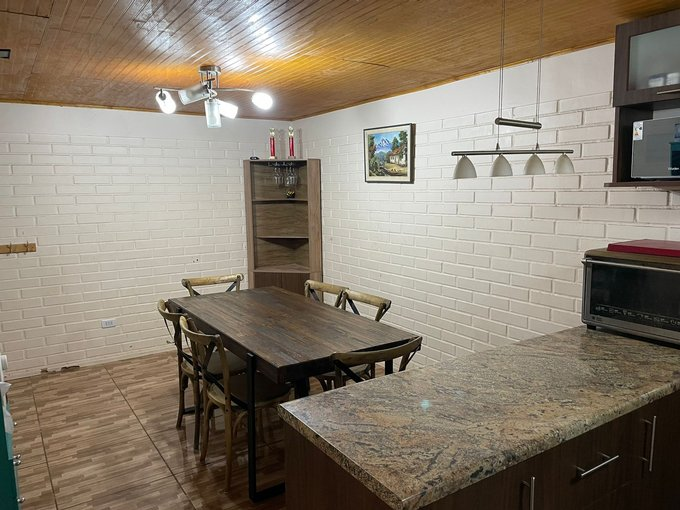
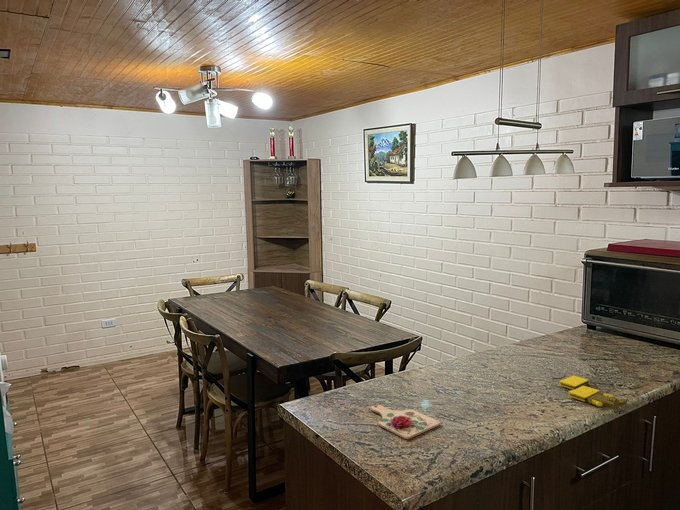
+ cutting board [370,404,441,440]
+ toy figurine [552,372,628,410]
